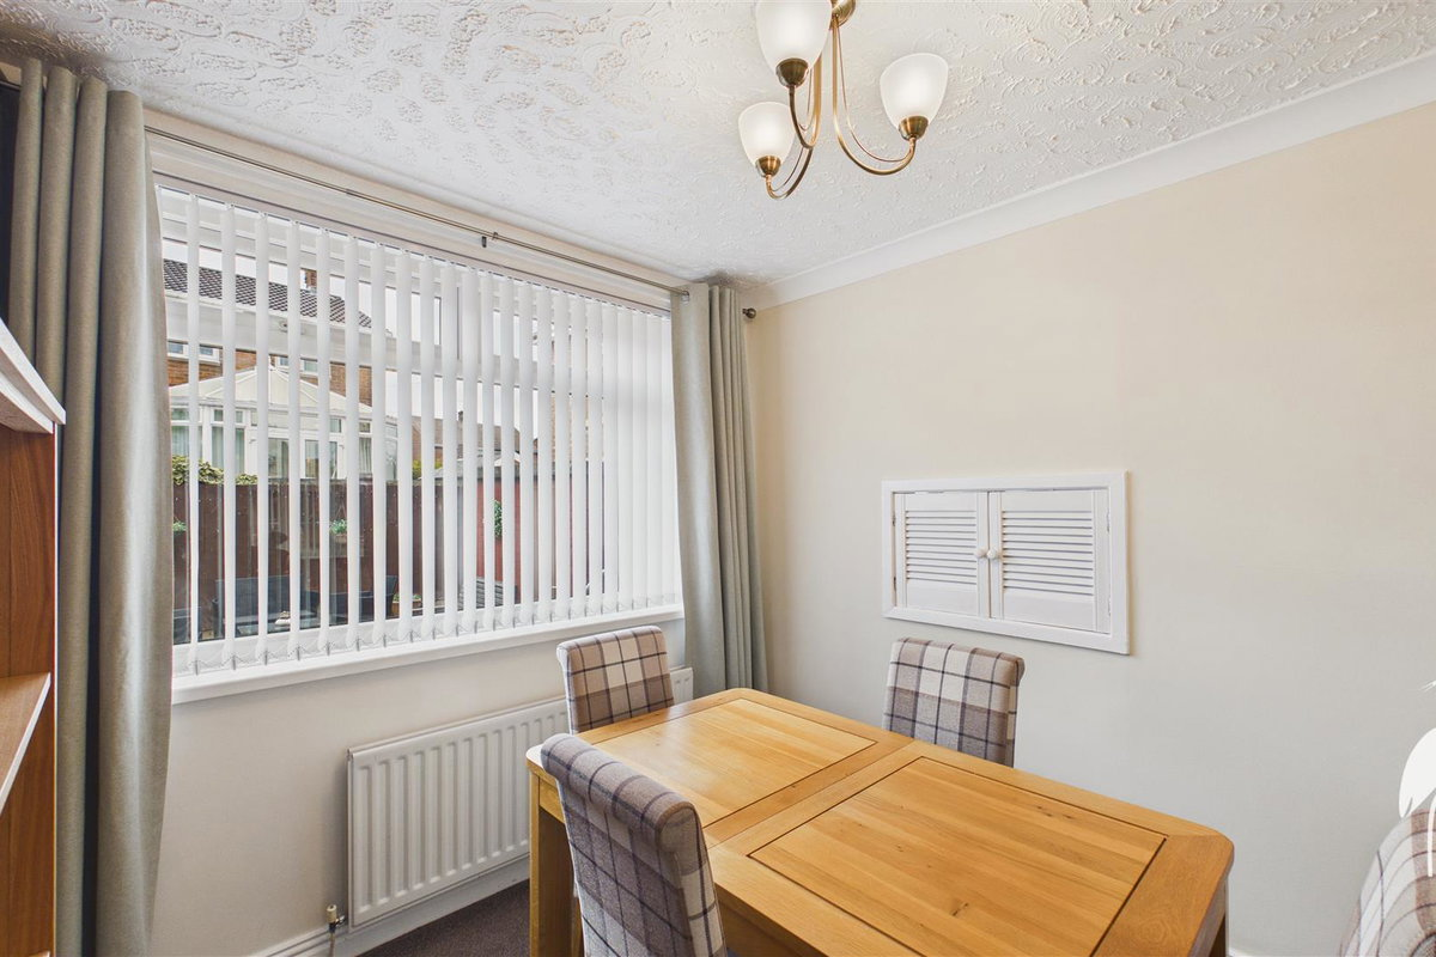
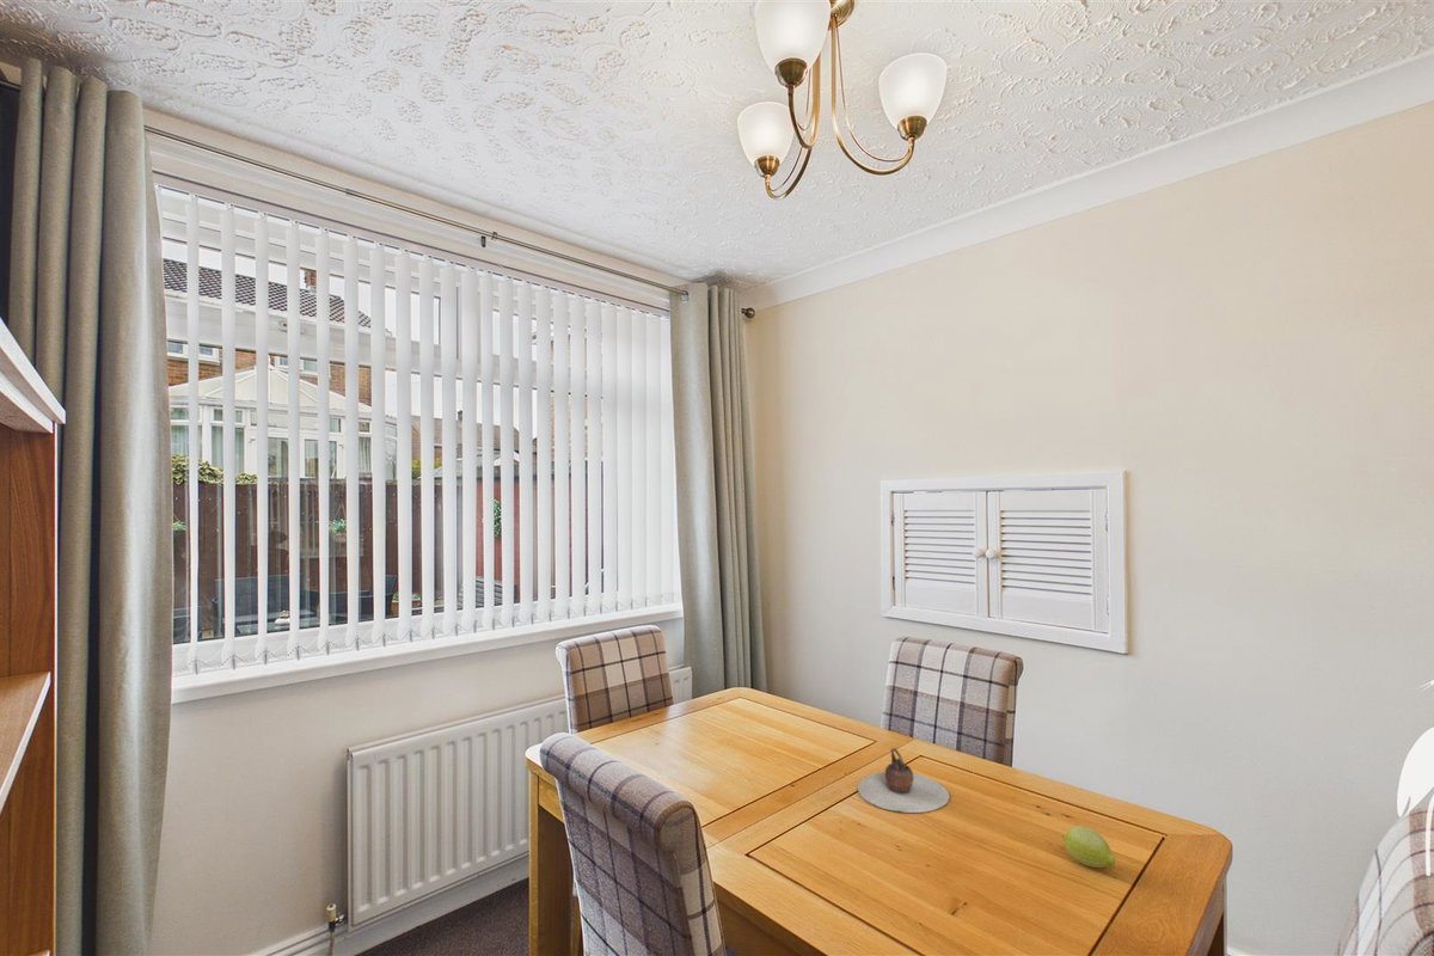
+ fruit [1061,825,1116,869]
+ teapot [857,747,950,814]
